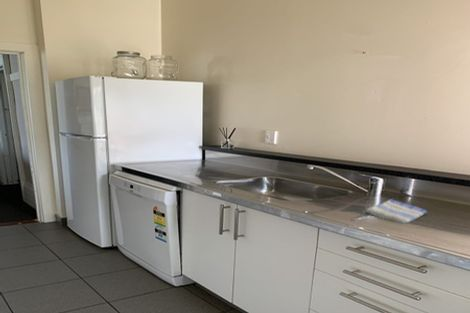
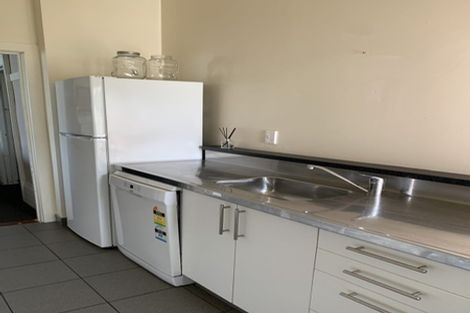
- dish towel [365,198,428,225]
